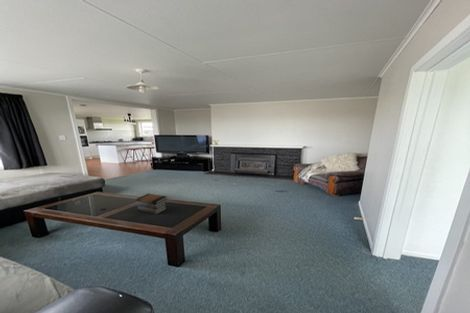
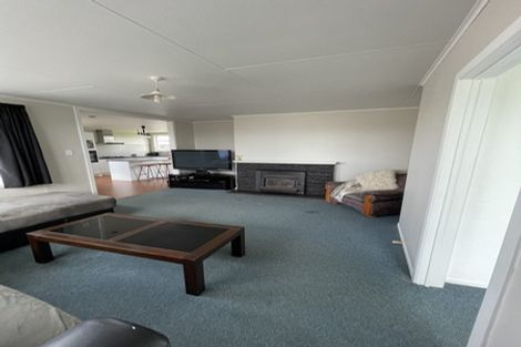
- book stack [136,192,168,215]
